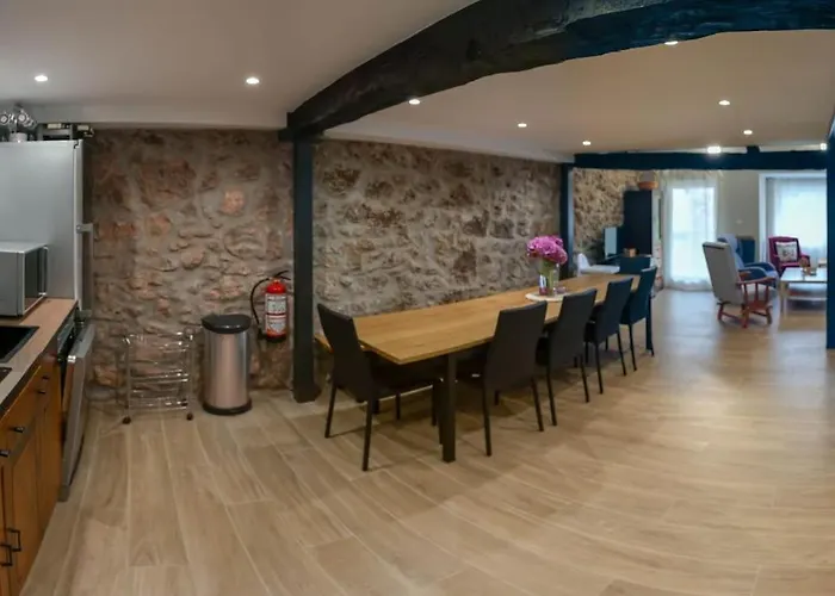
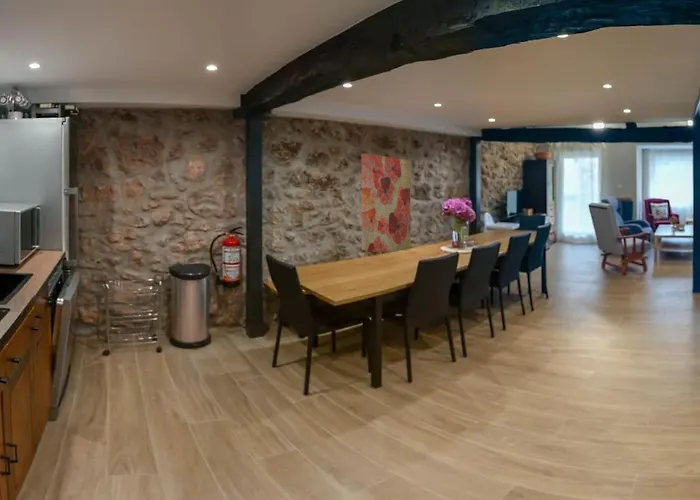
+ wall art [361,152,411,253]
